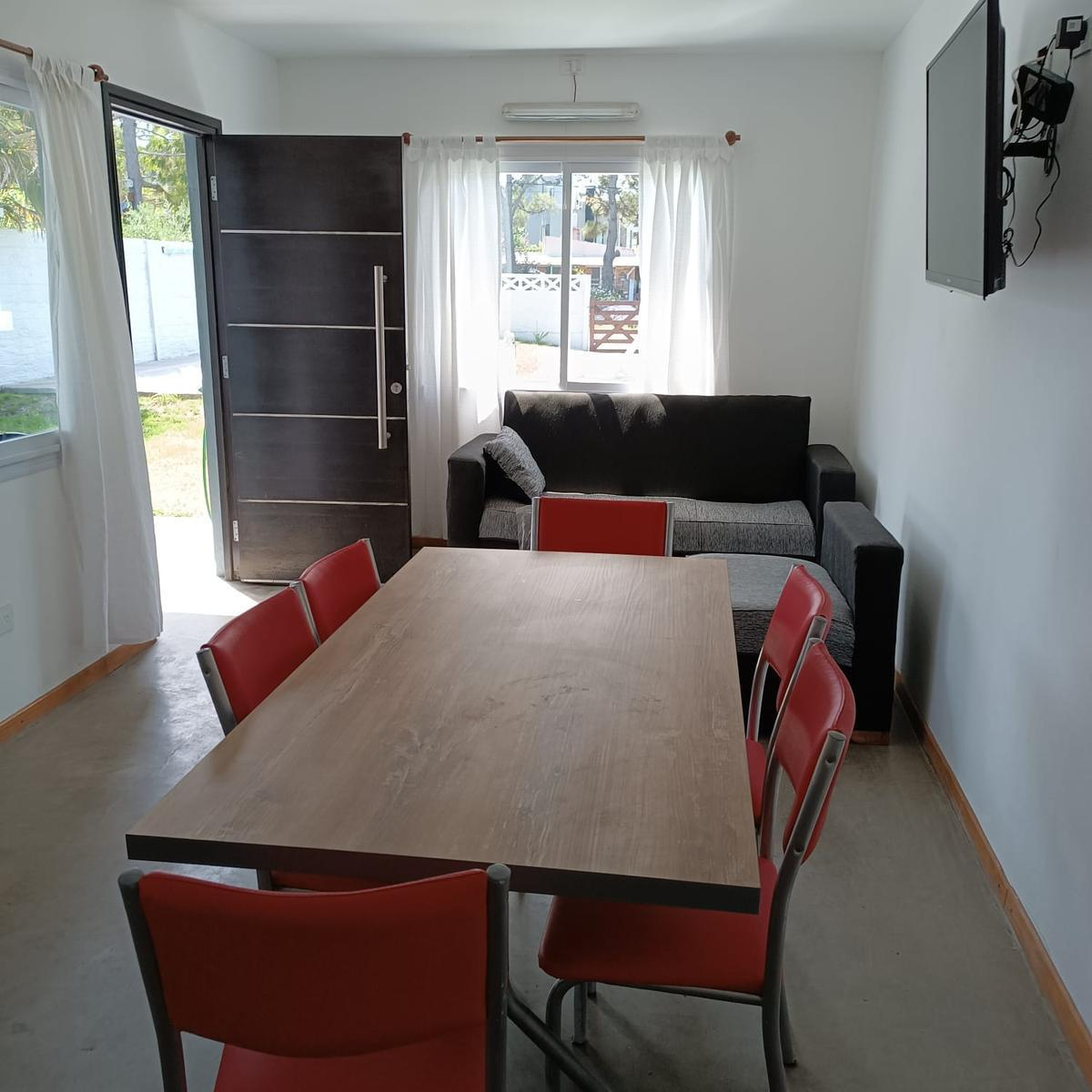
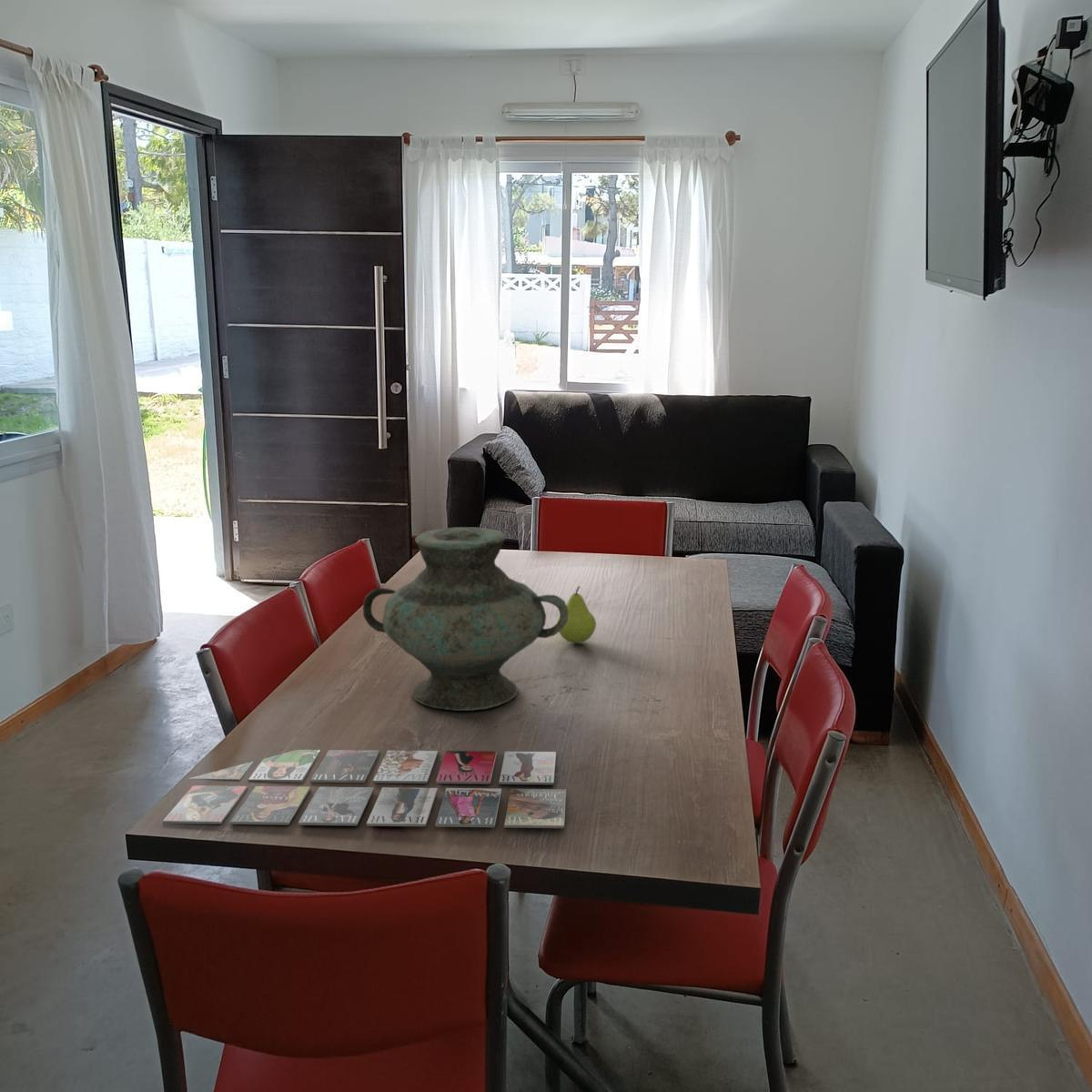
+ magazine [162,749,567,829]
+ fruit [556,585,597,644]
+ vase [362,526,568,712]
